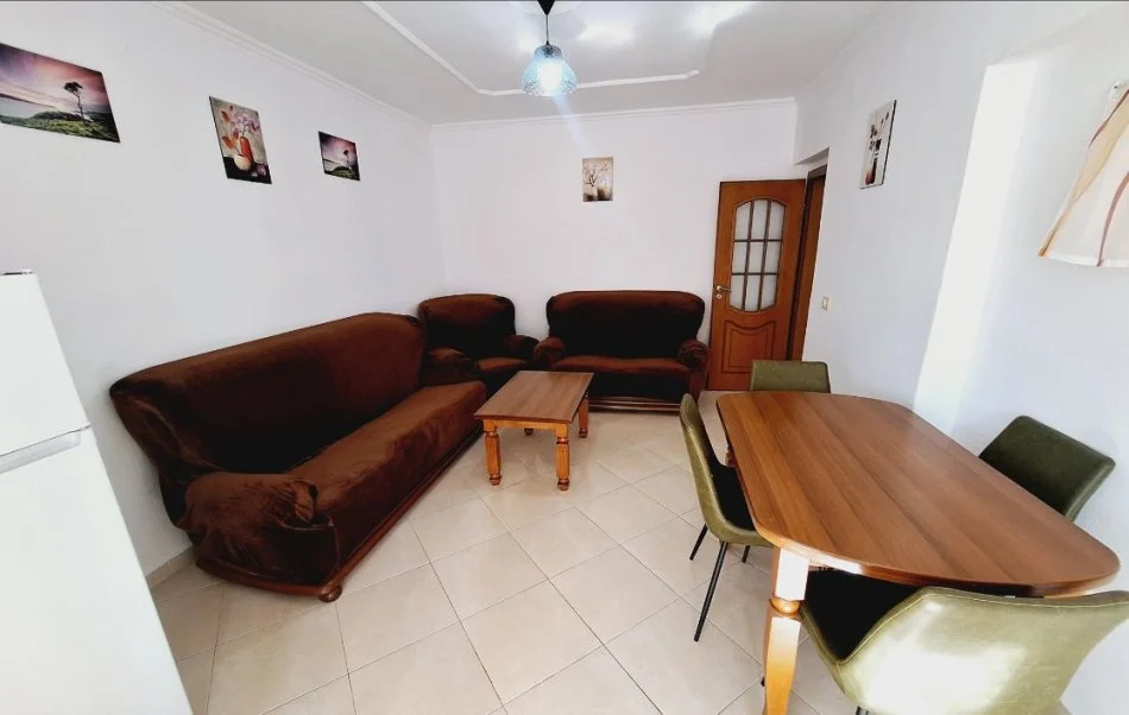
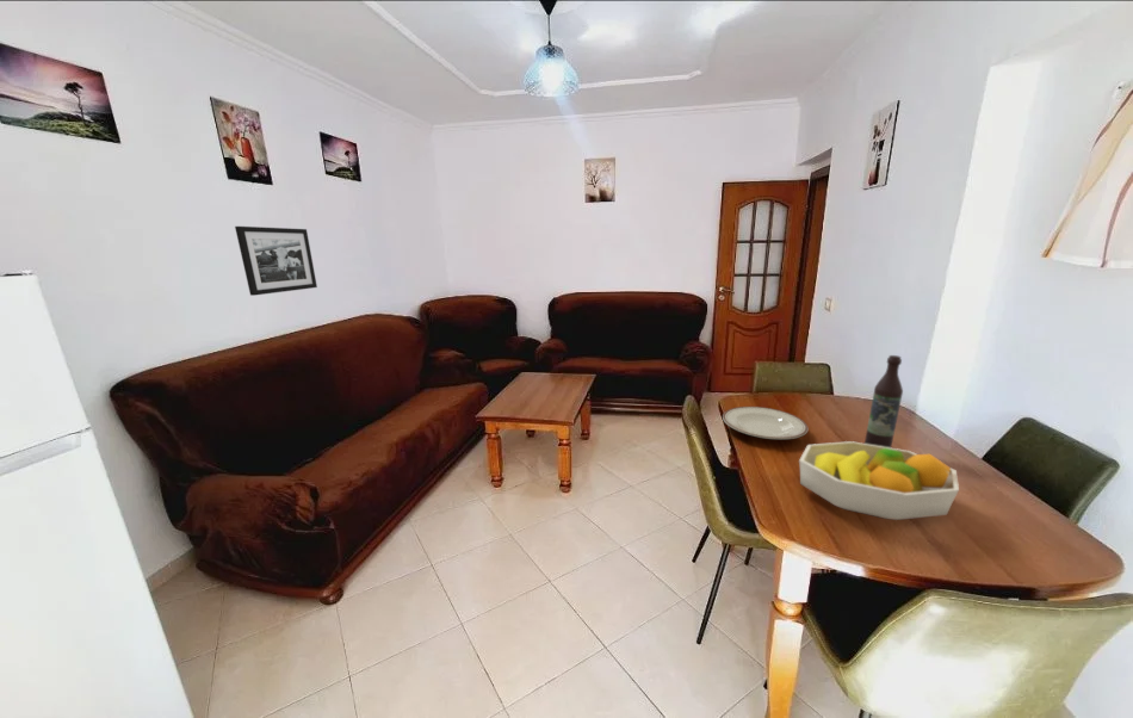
+ plate [722,406,810,440]
+ fruit bowl [798,440,960,521]
+ wine bottle [863,354,904,448]
+ picture frame [234,225,318,297]
